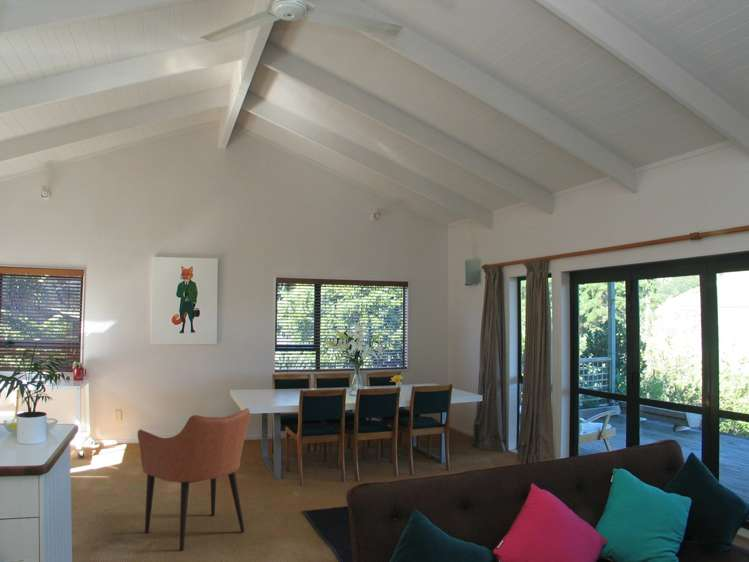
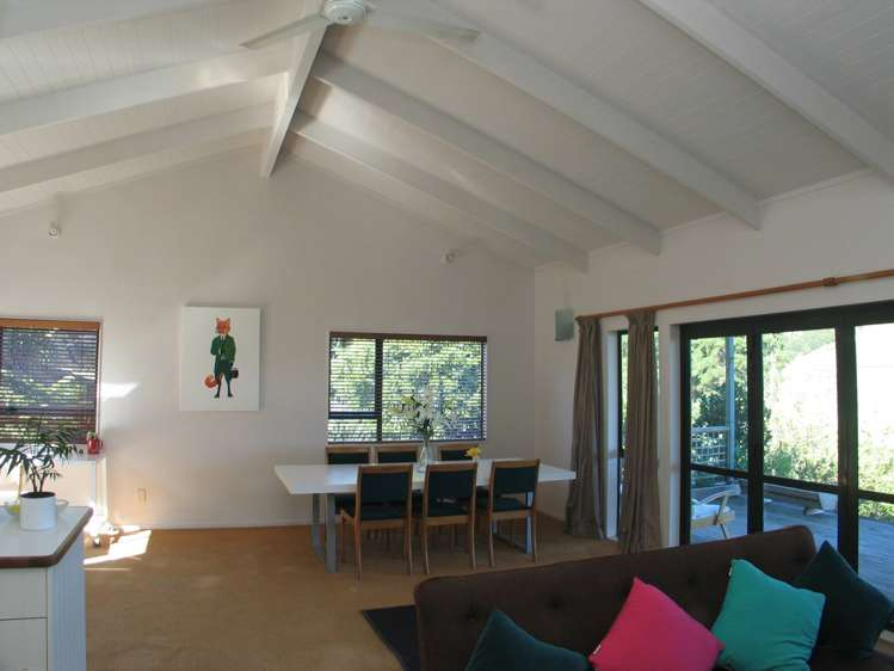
- armchair [136,407,251,552]
